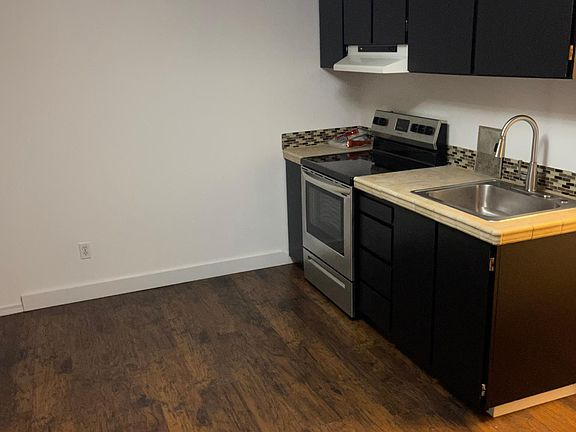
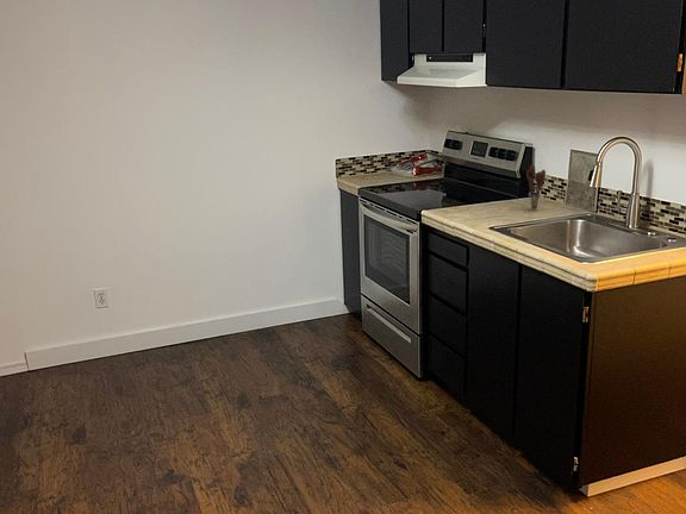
+ utensil holder [525,163,547,211]
